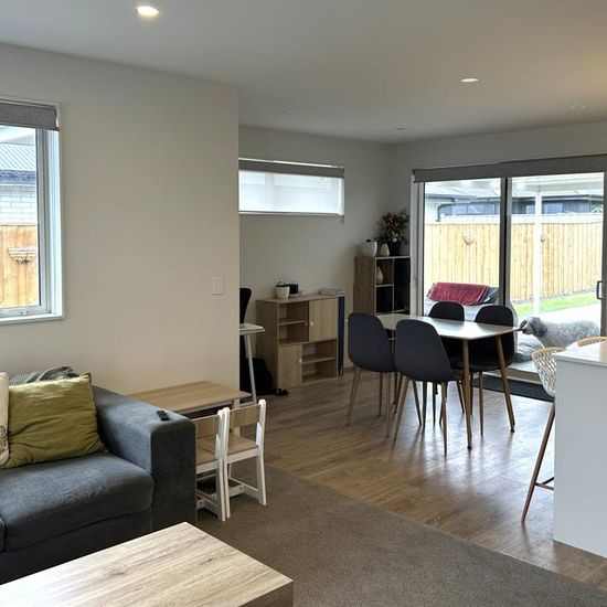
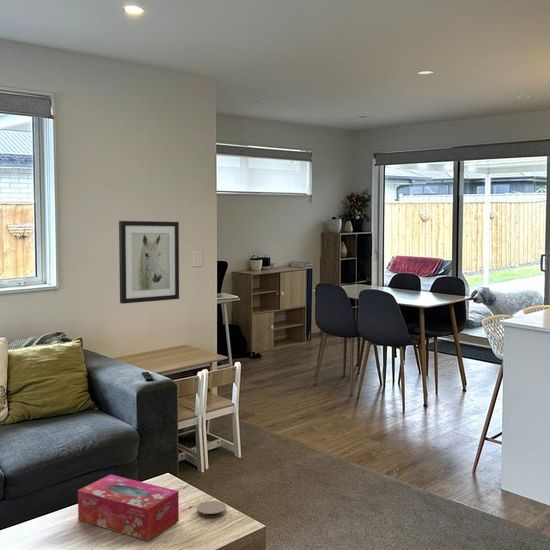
+ coaster [196,500,227,519]
+ tissue box [77,474,180,542]
+ wall art [118,220,180,305]
